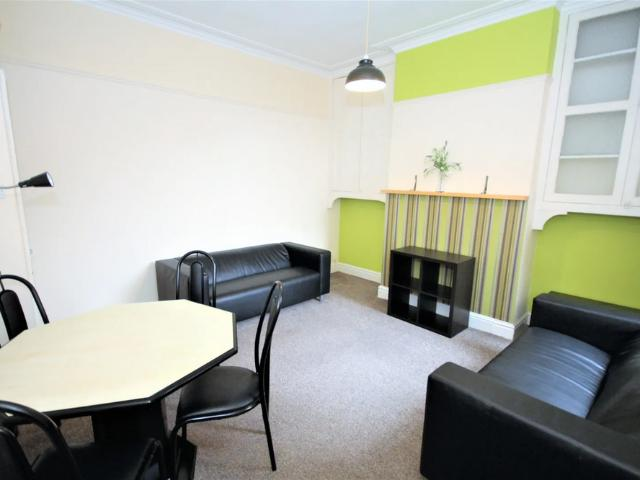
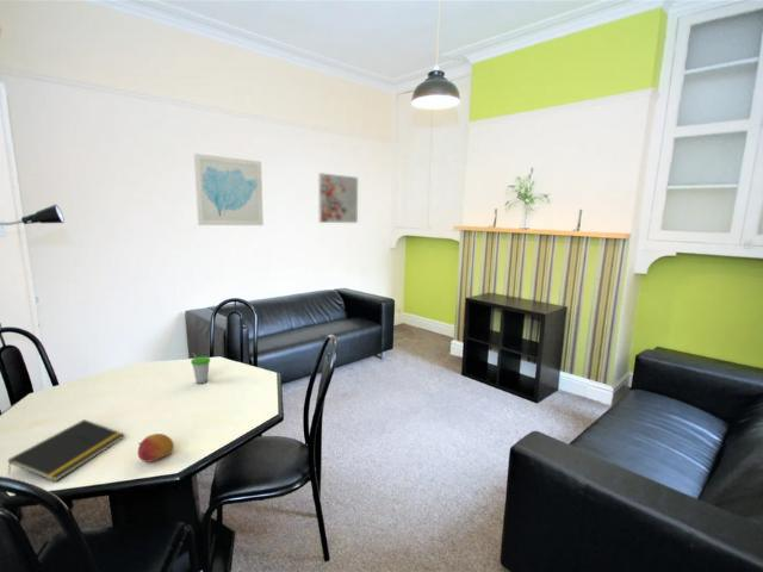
+ wall art [193,153,265,226]
+ cup [190,352,211,385]
+ fruit [137,433,175,462]
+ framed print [317,172,359,224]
+ notepad [7,418,126,483]
